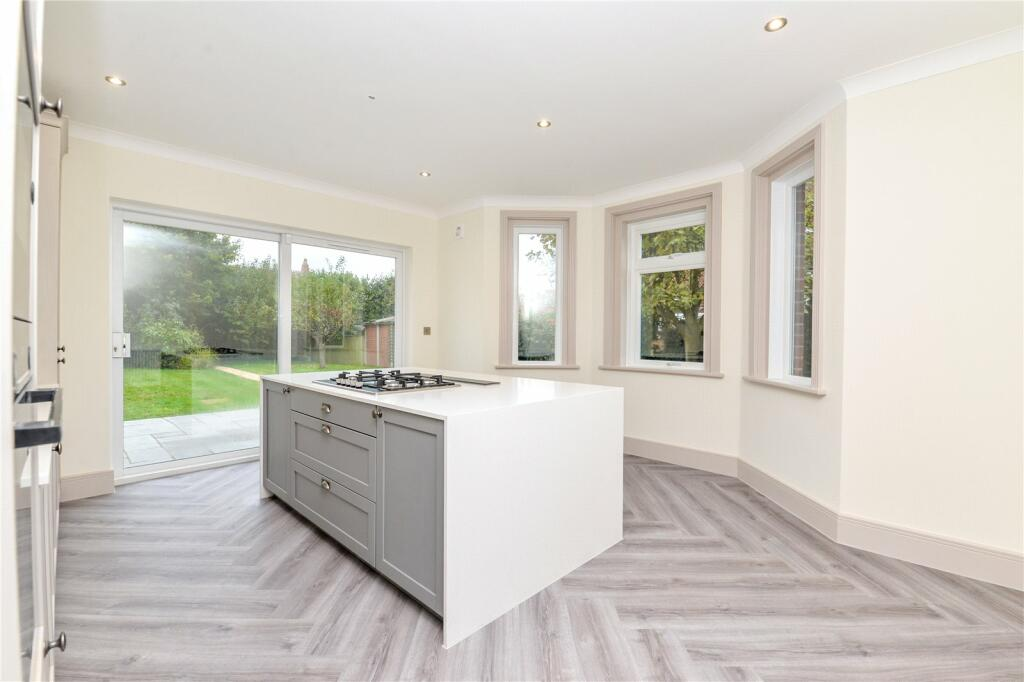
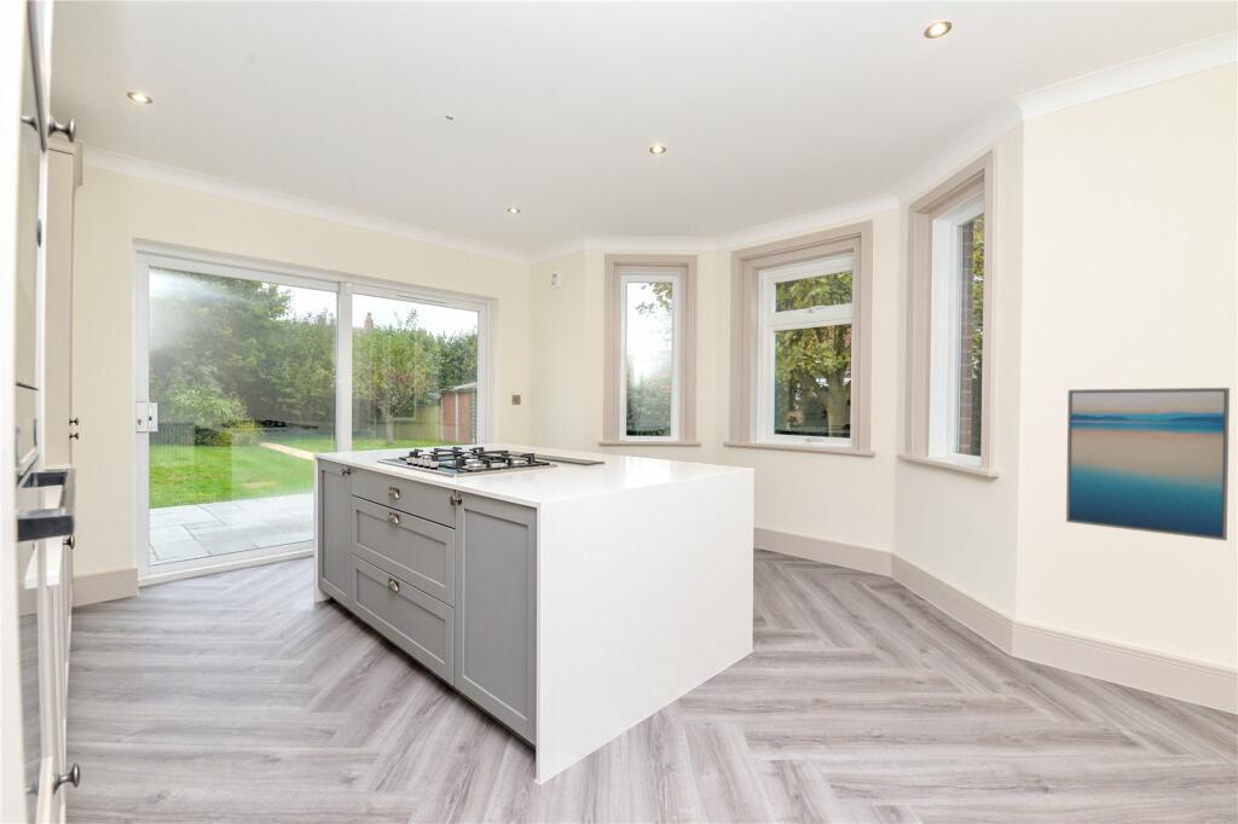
+ wall art [1065,387,1231,542]
